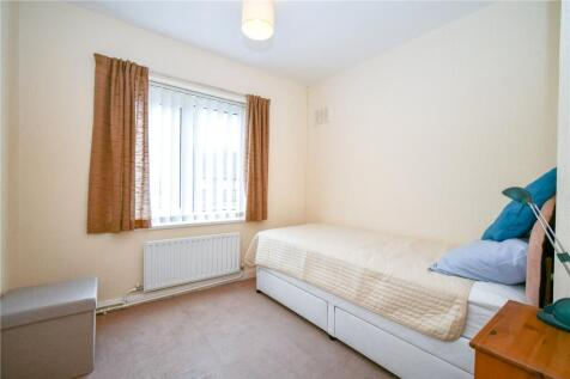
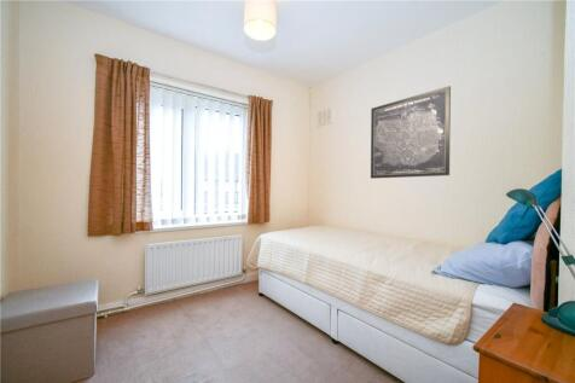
+ wall art [370,85,452,180]
